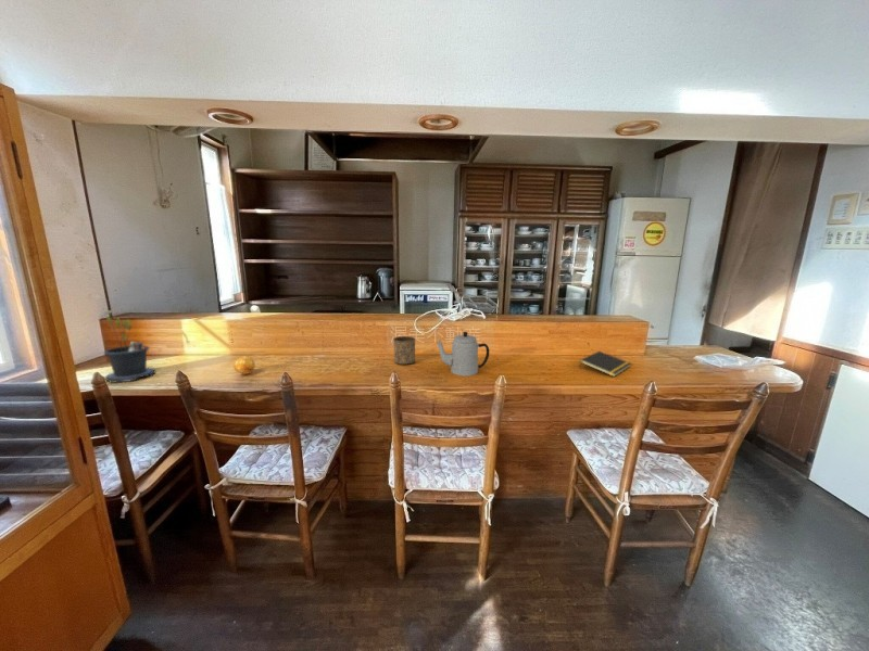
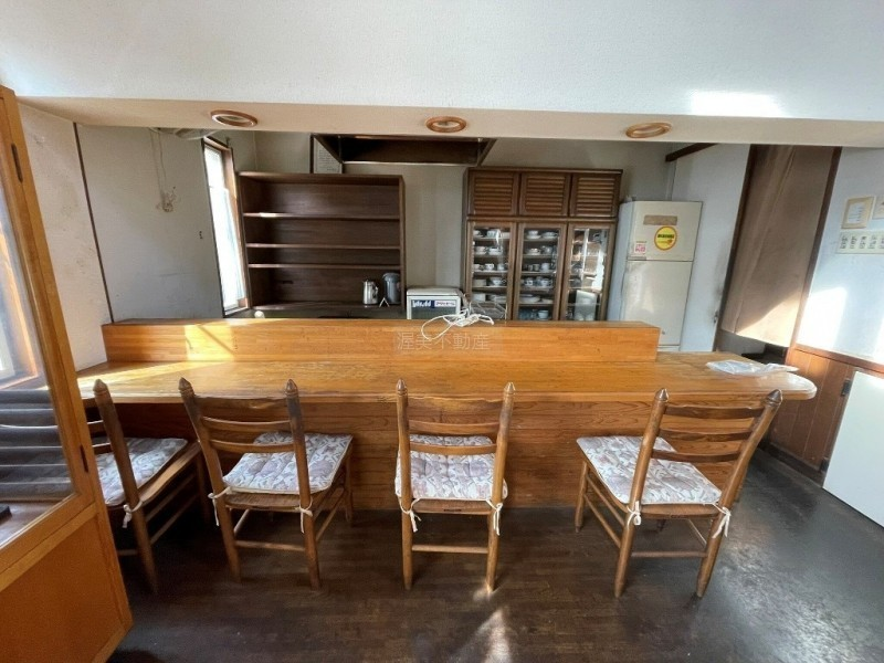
- fruit [234,355,256,375]
- notepad [578,350,632,378]
- teapot [436,331,490,376]
- potted plant [103,309,156,384]
- cup [392,335,416,366]
